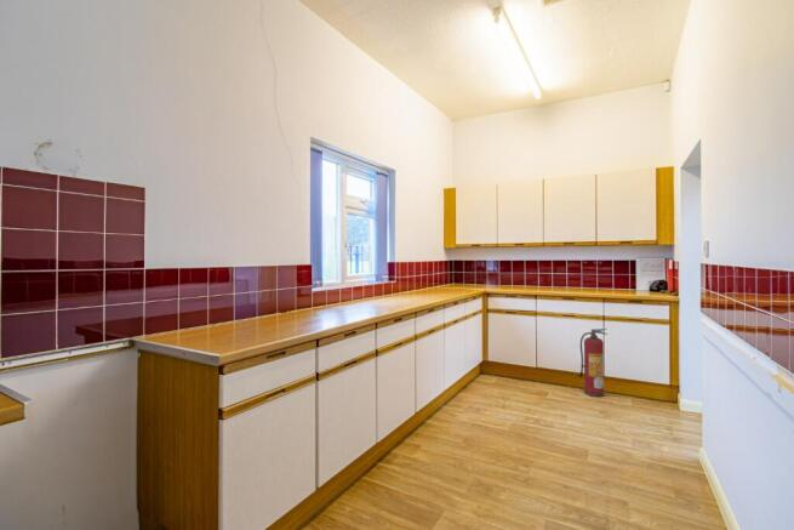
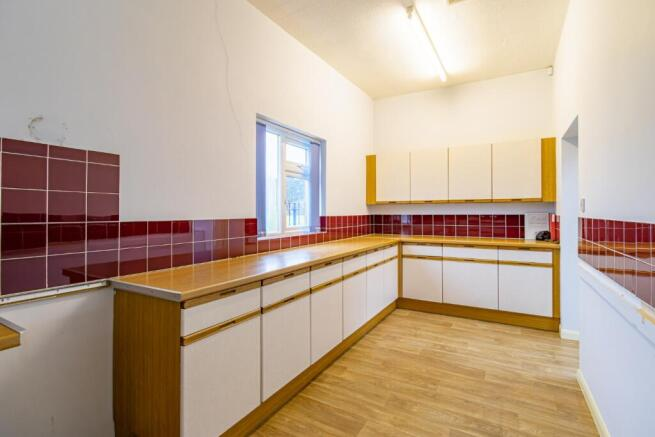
- fire extinguisher [578,327,609,398]
